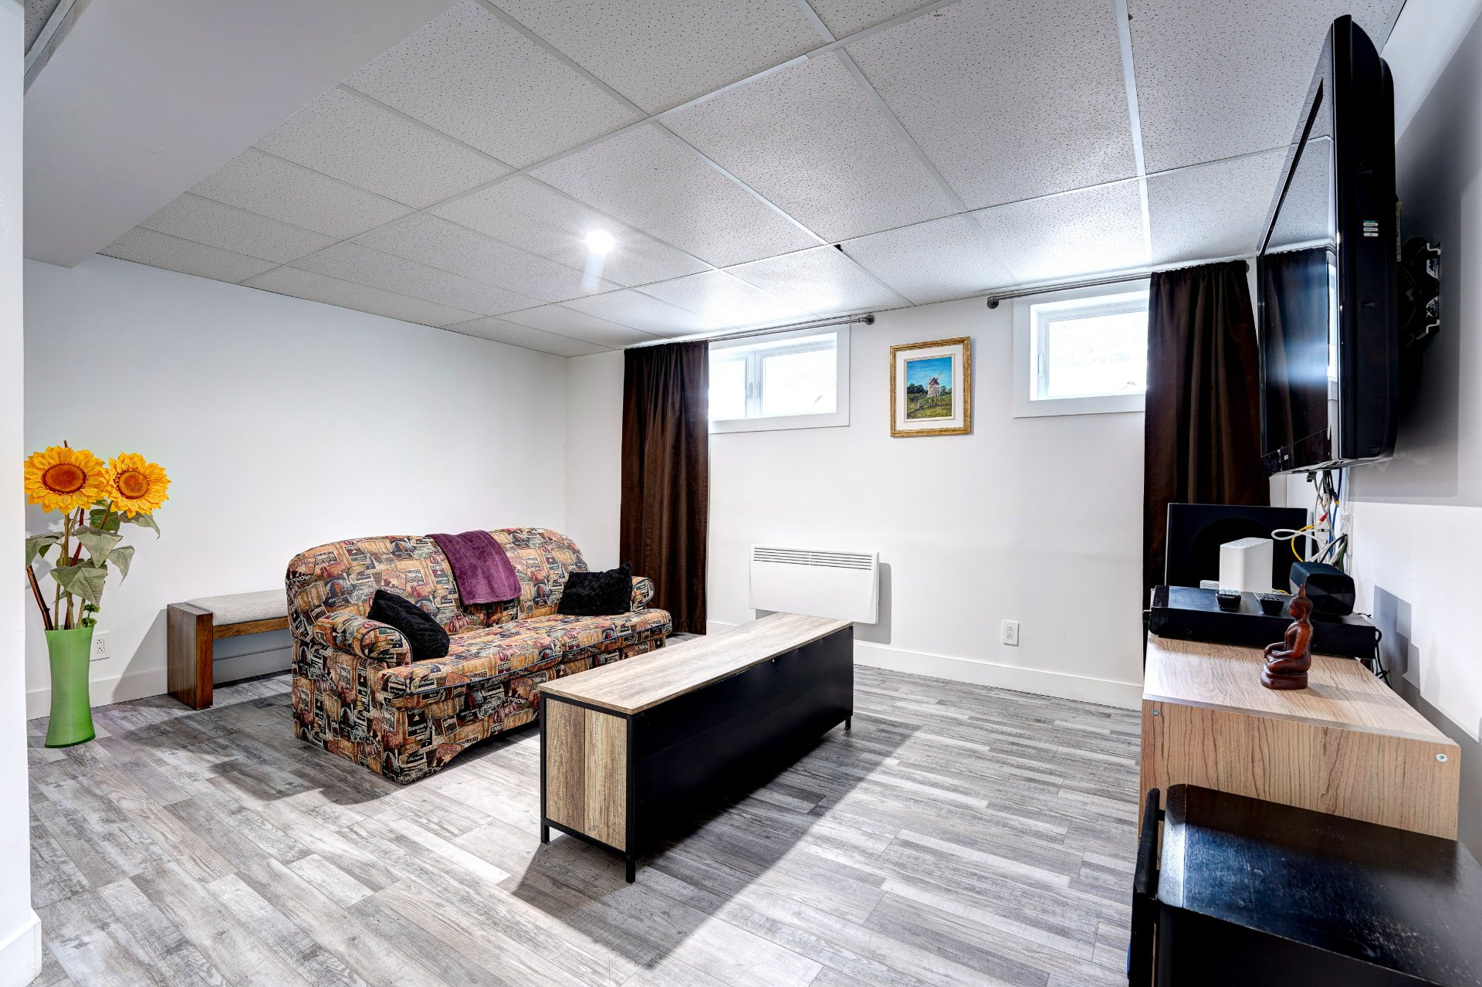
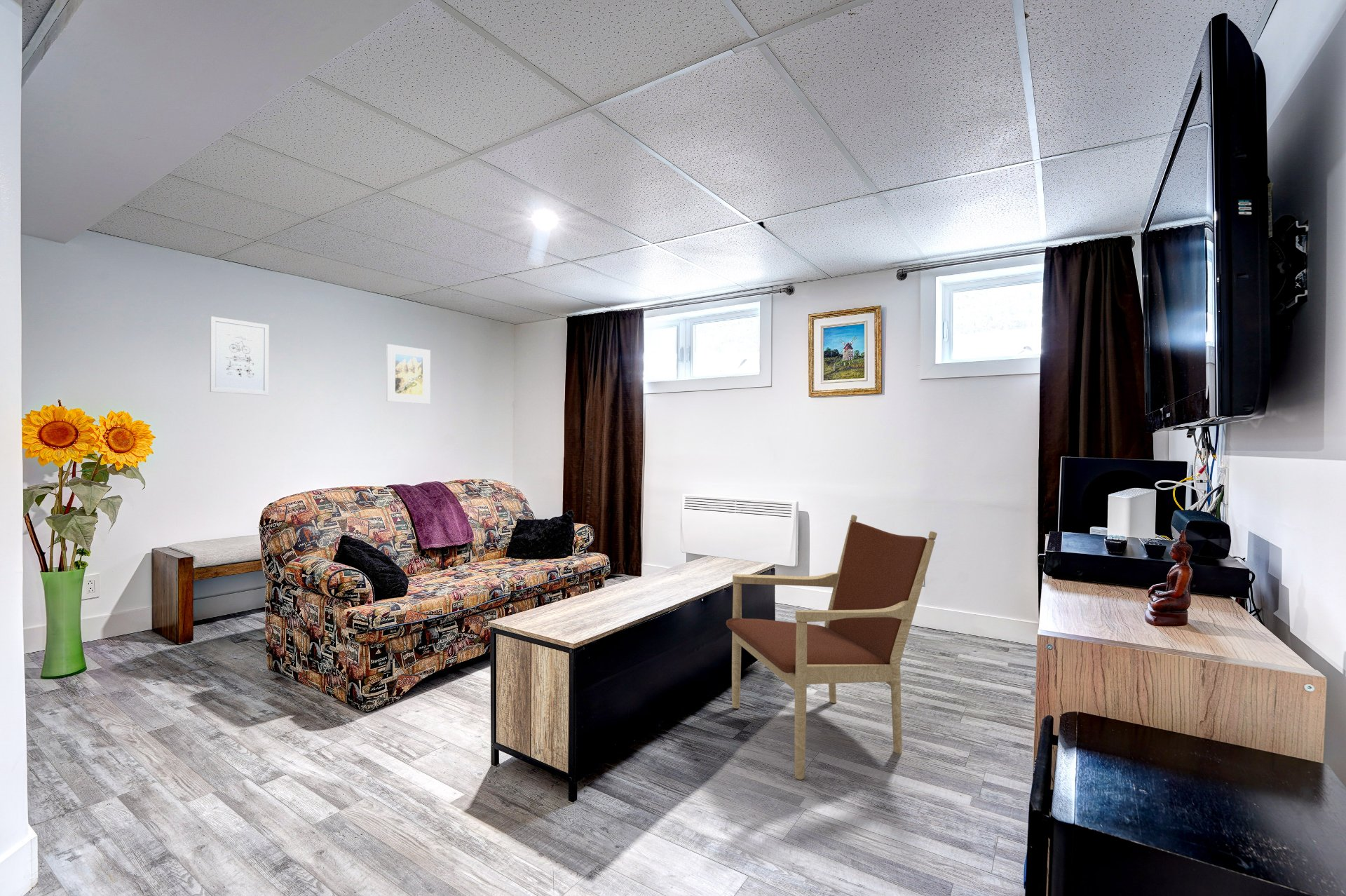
+ wall art [210,315,269,396]
+ armchair [726,514,938,780]
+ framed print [386,344,431,405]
